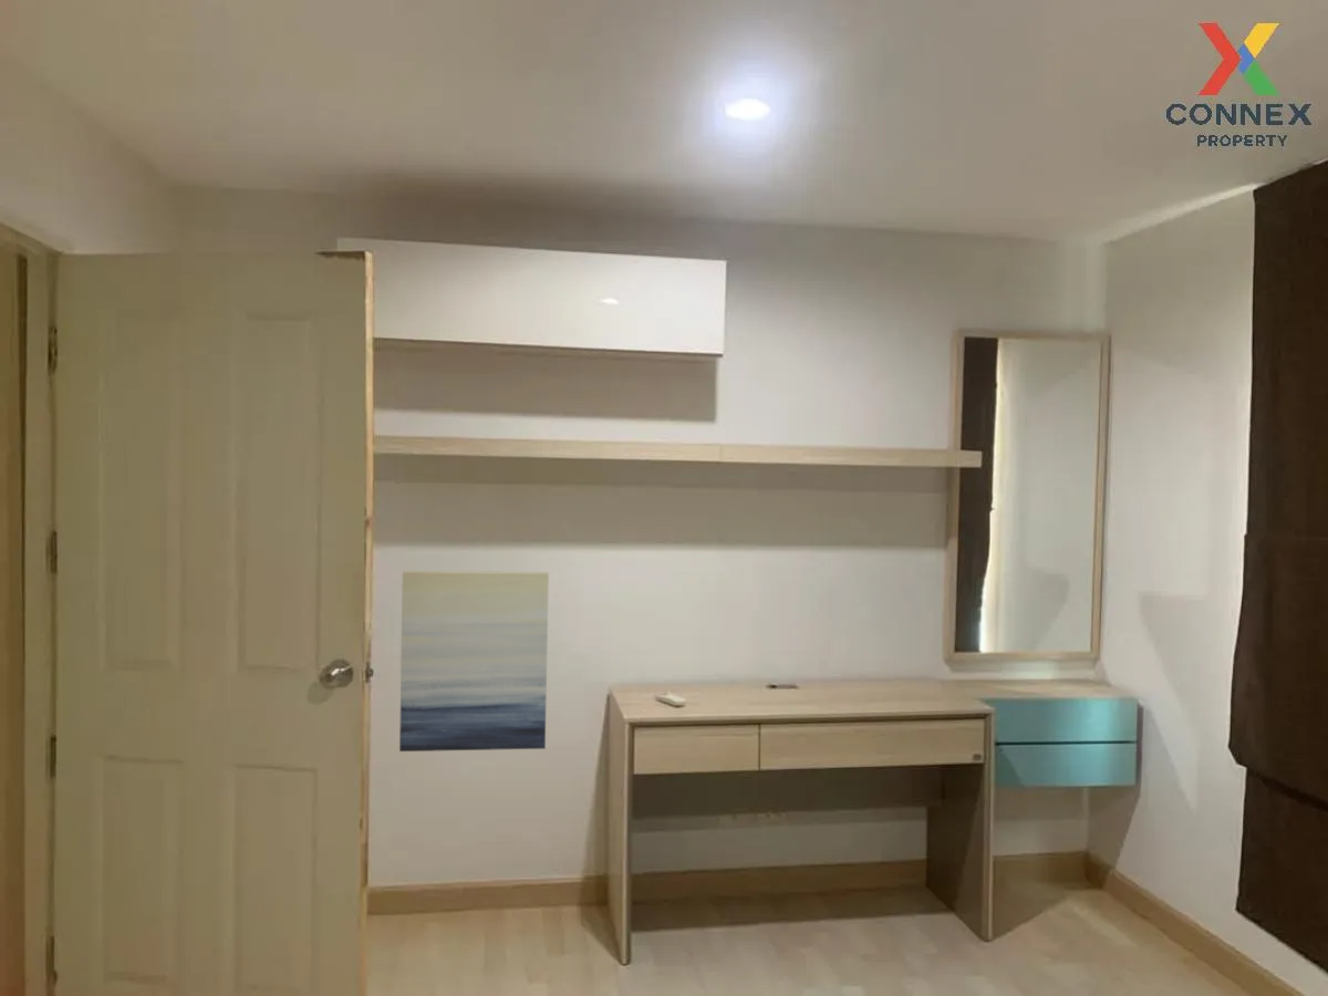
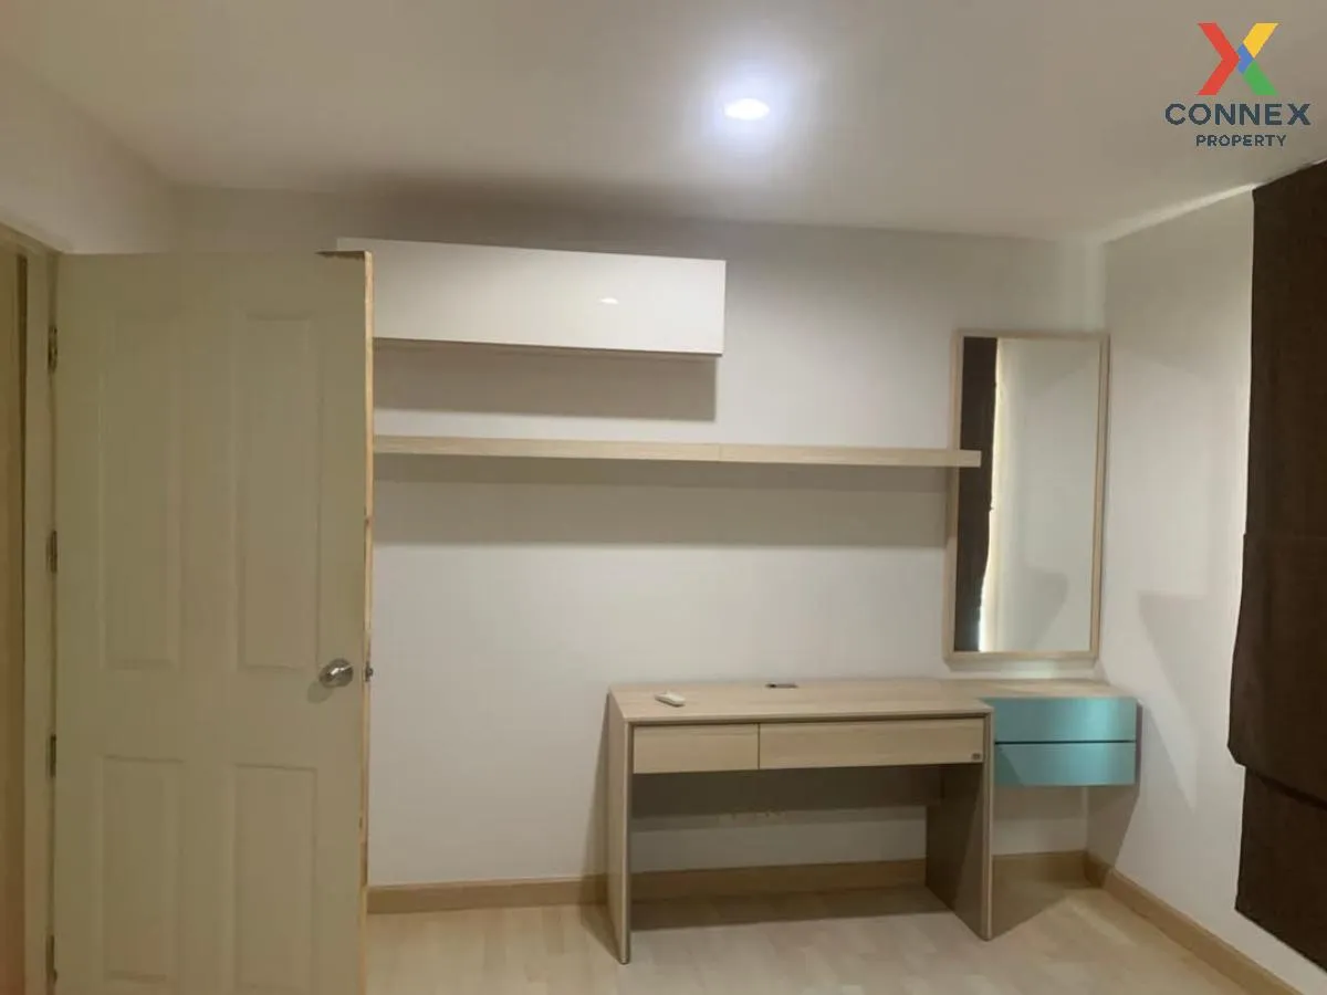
- wall art [398,570,550,753]
